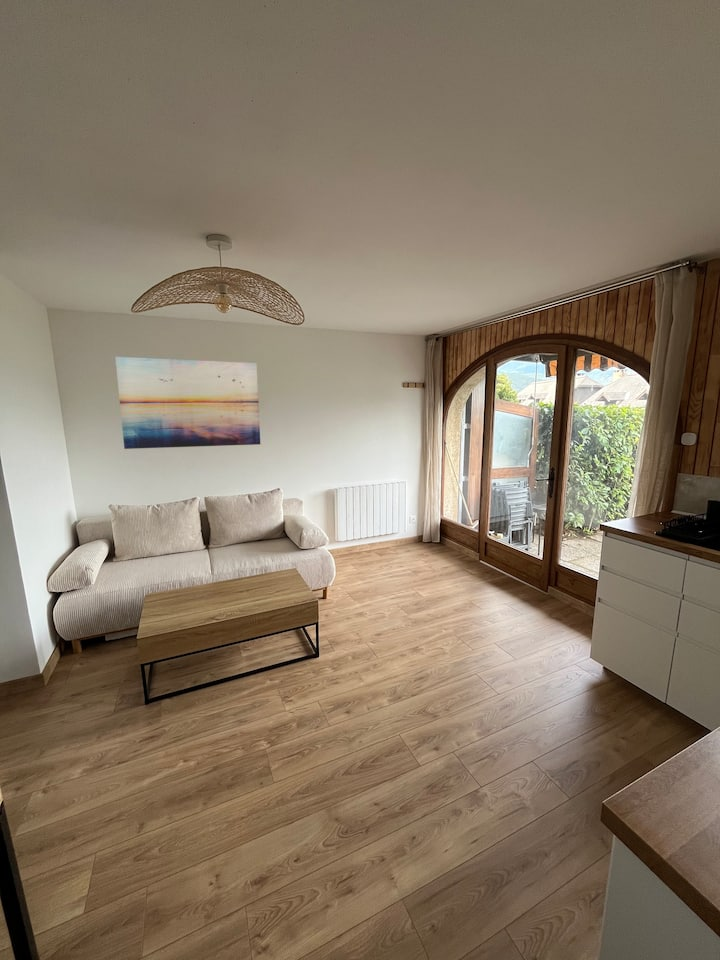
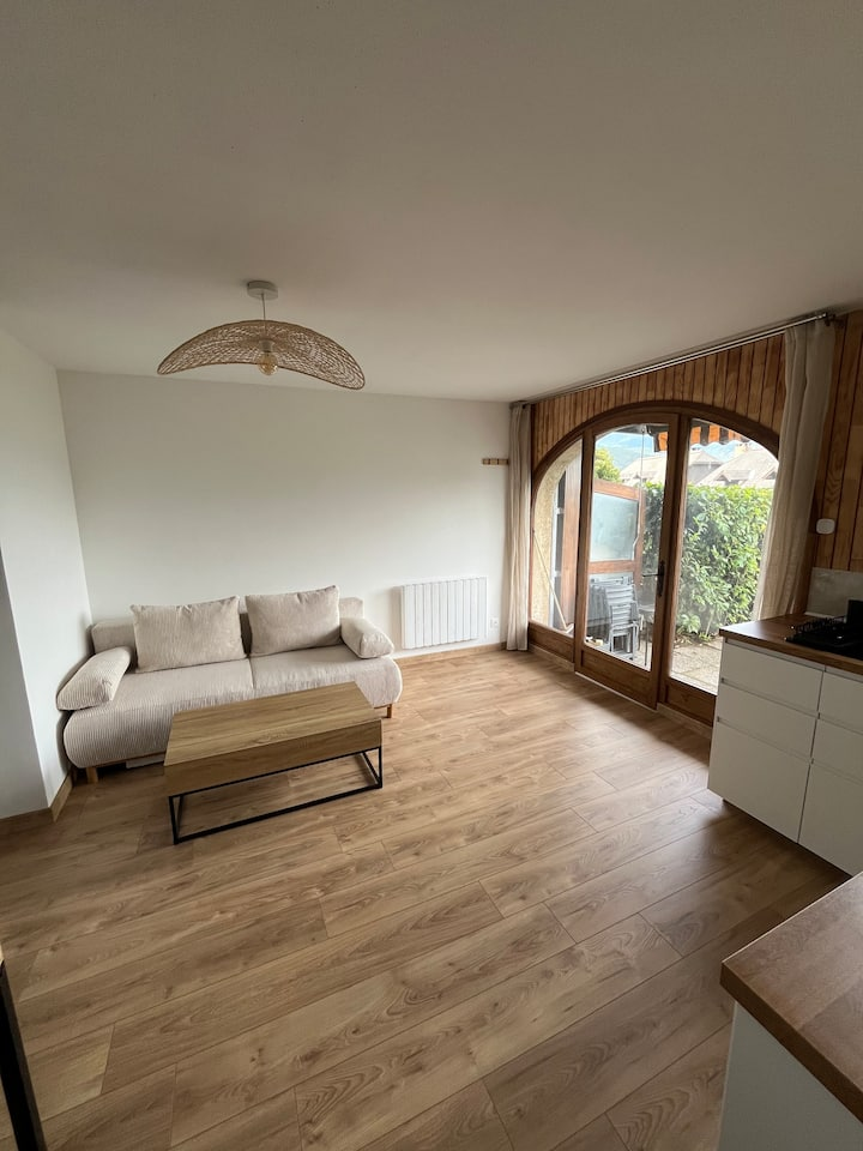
- wall art [114,356,261,450]
